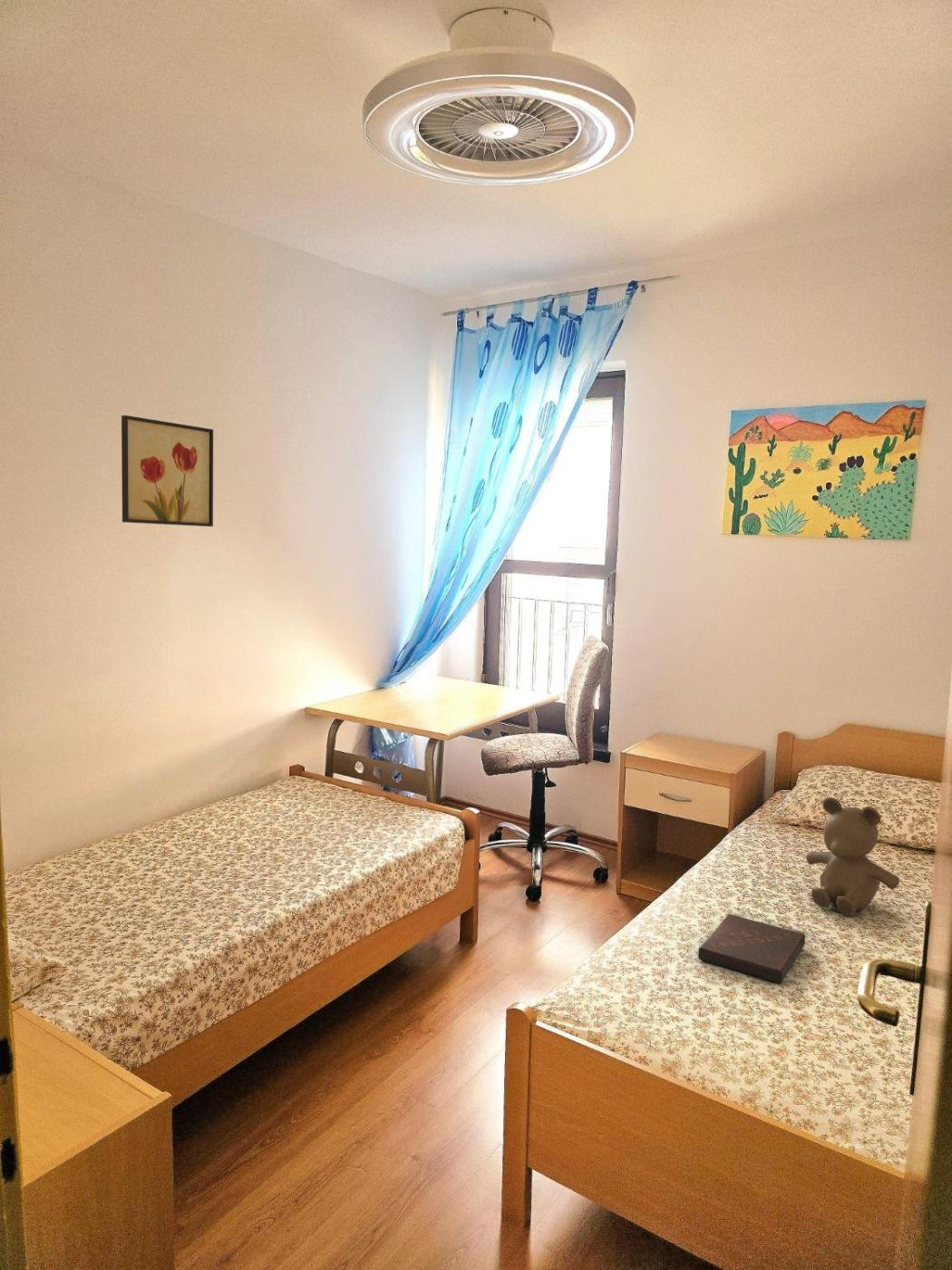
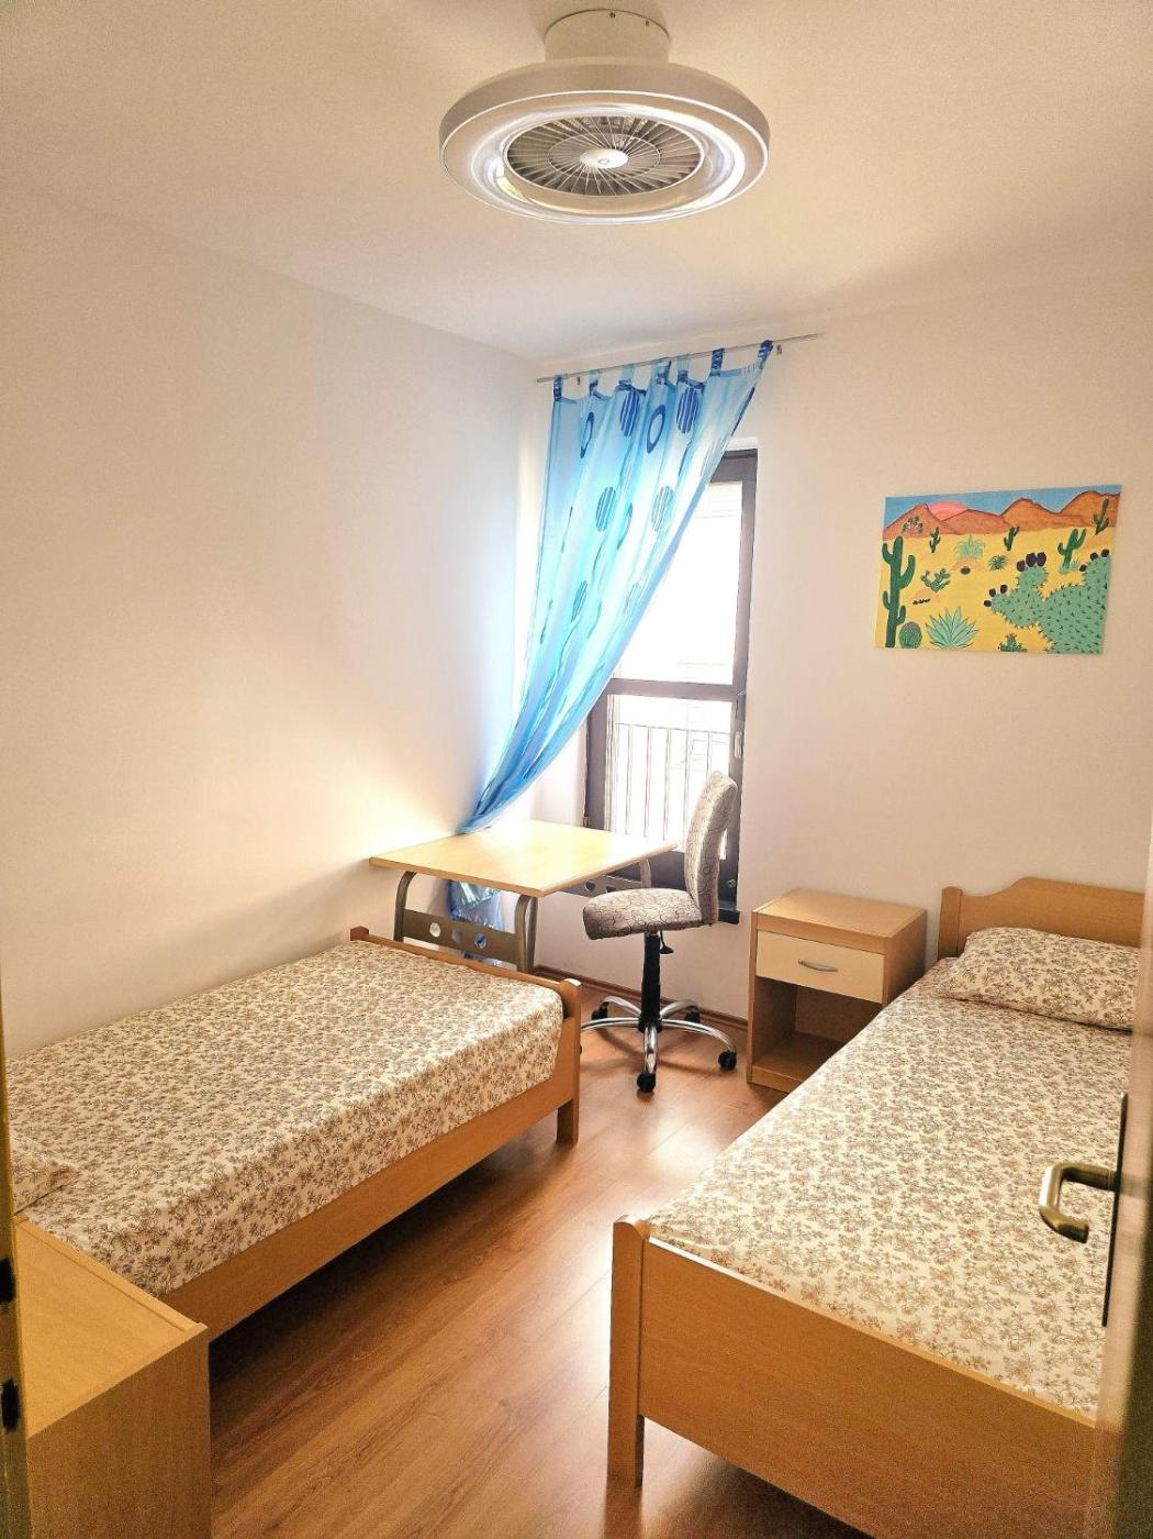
- wall art [121,415,214,527]
- book [697,913,806,984]
- teddy bear [805,796,900,917]
